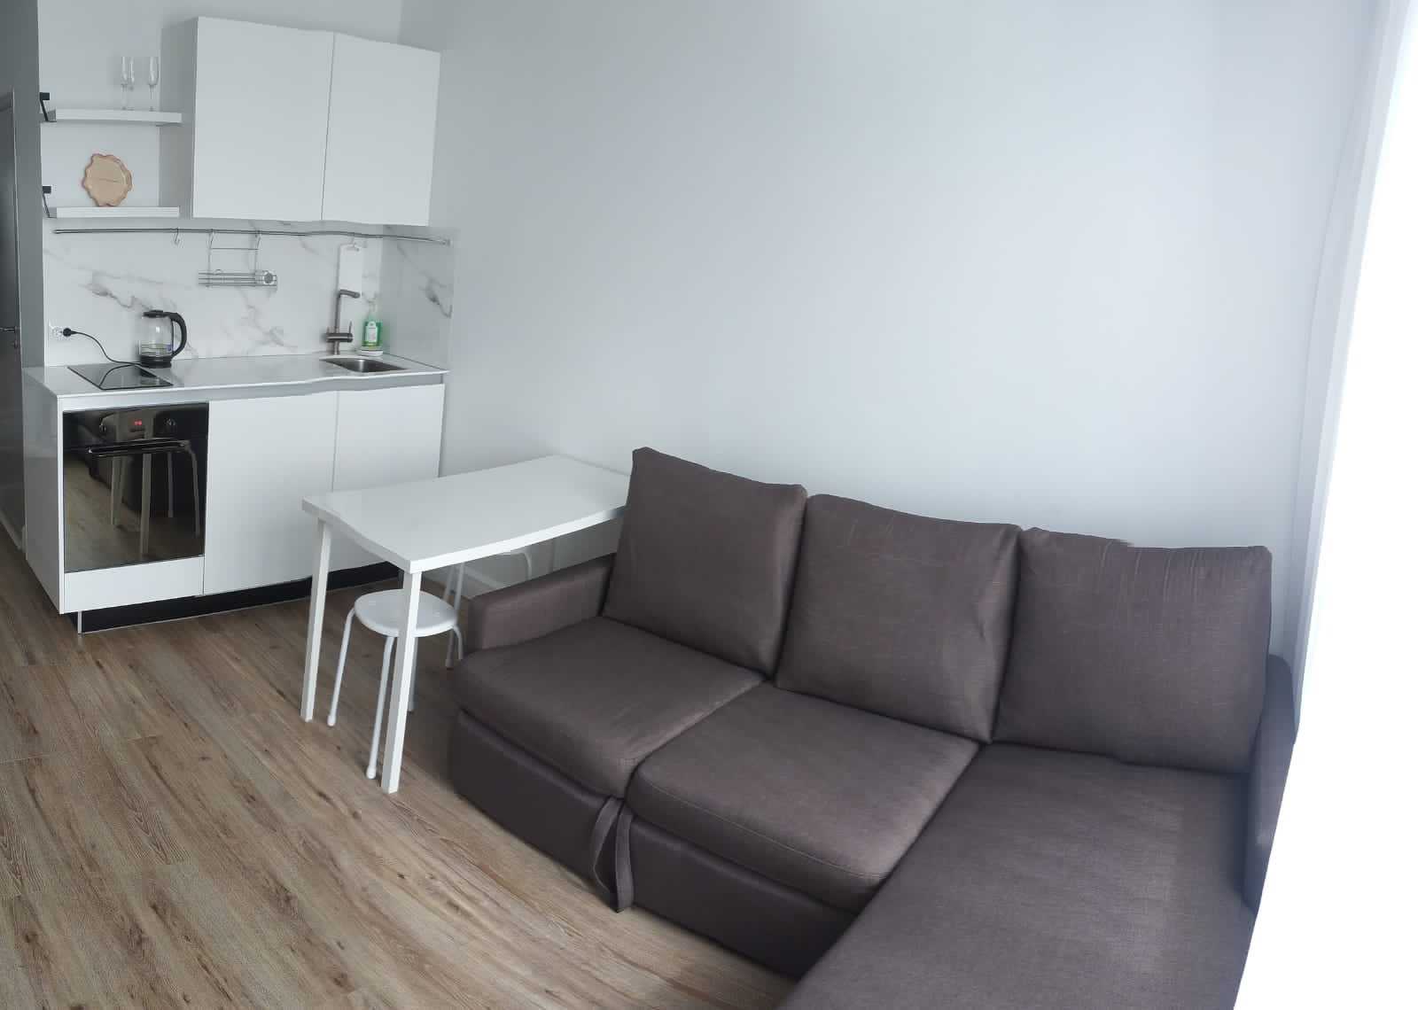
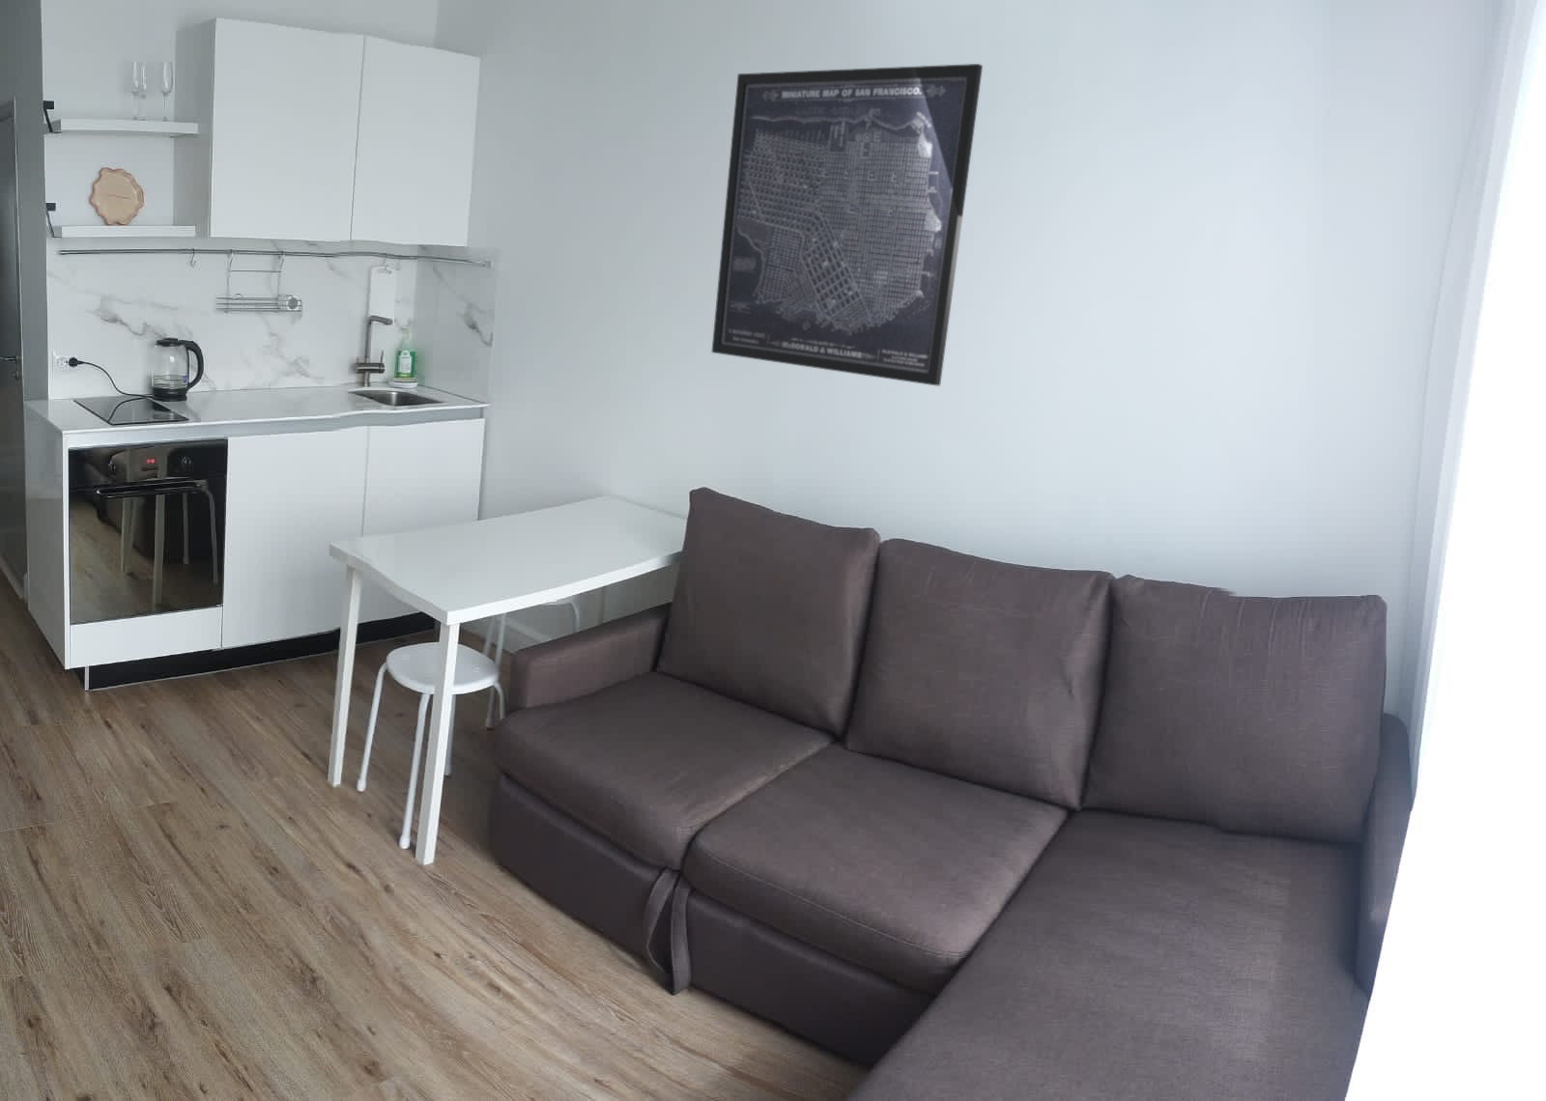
+ wall art [710,63,983,386]
